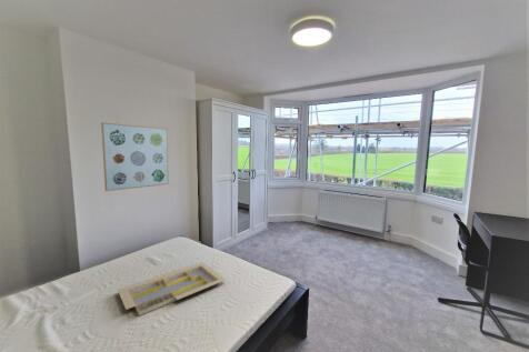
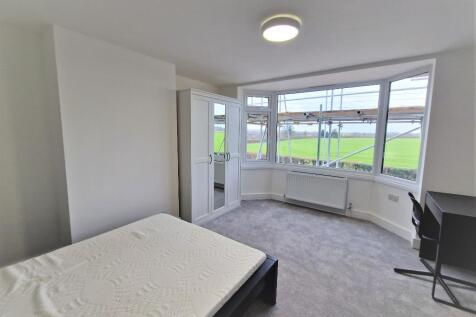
- serving tray [117,261,227,316]
- wall art [100,121,170,192]
